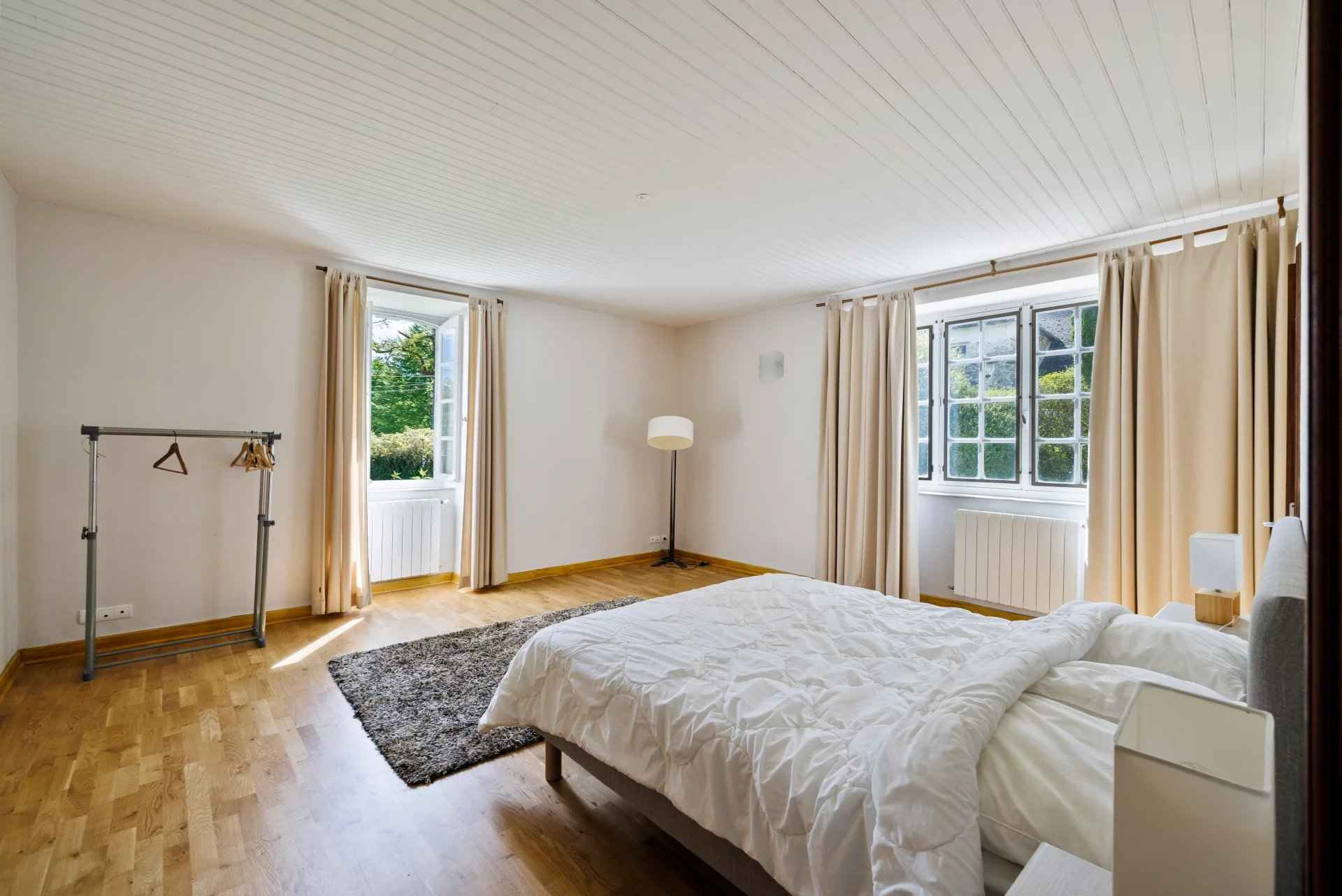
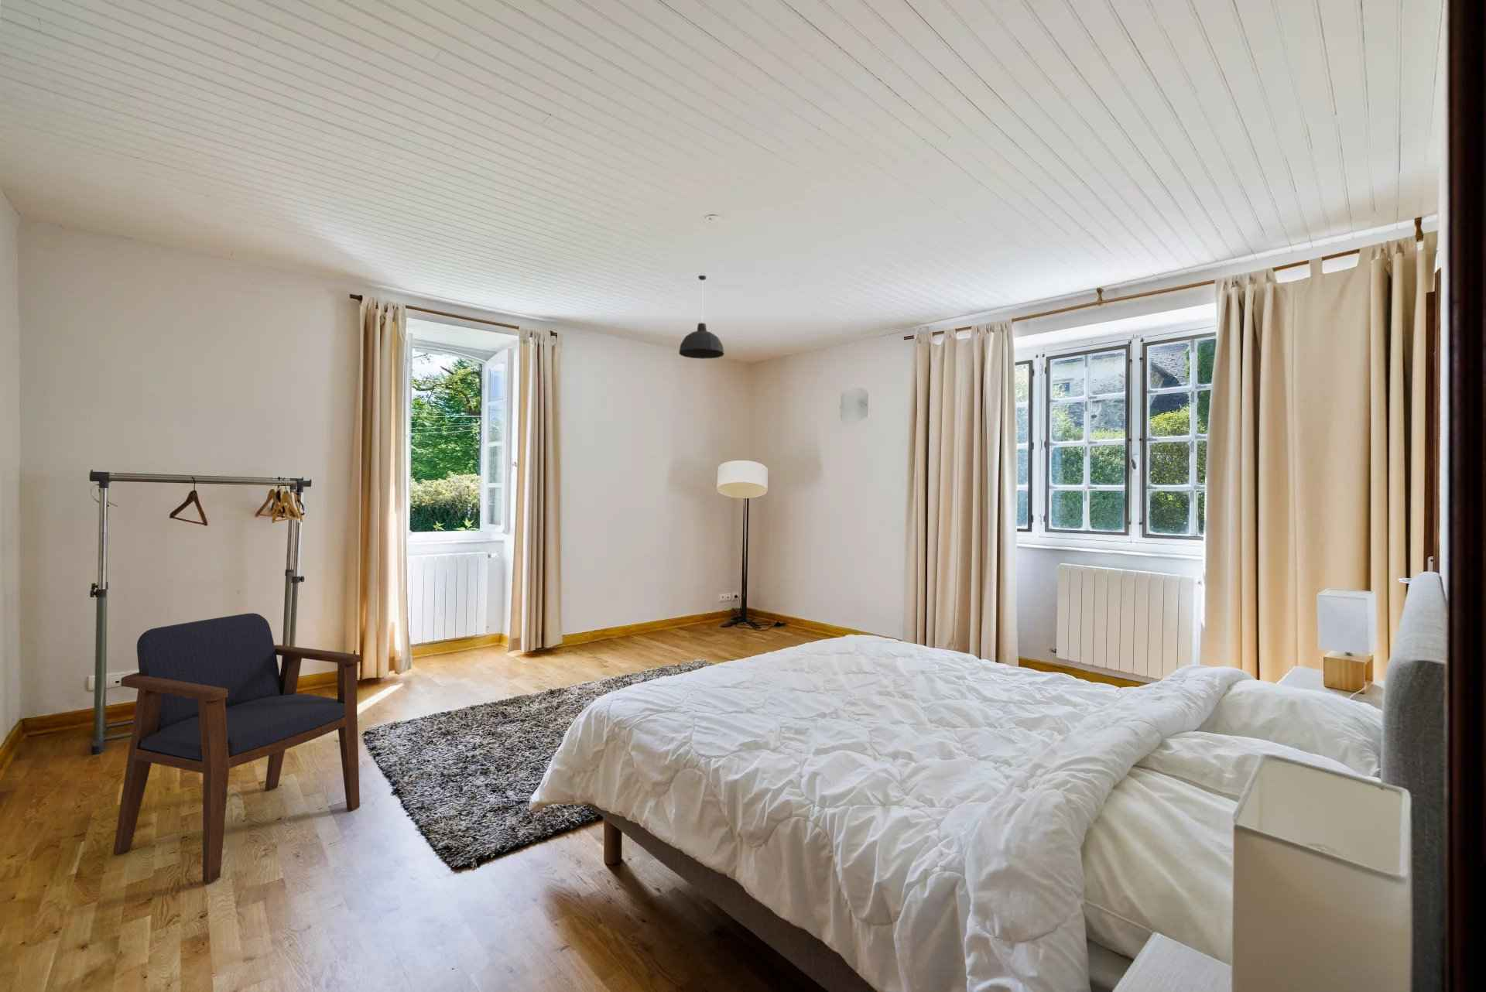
+ pendant lamp [678,275,725,360]
+ armchair [113,612,361,884]
